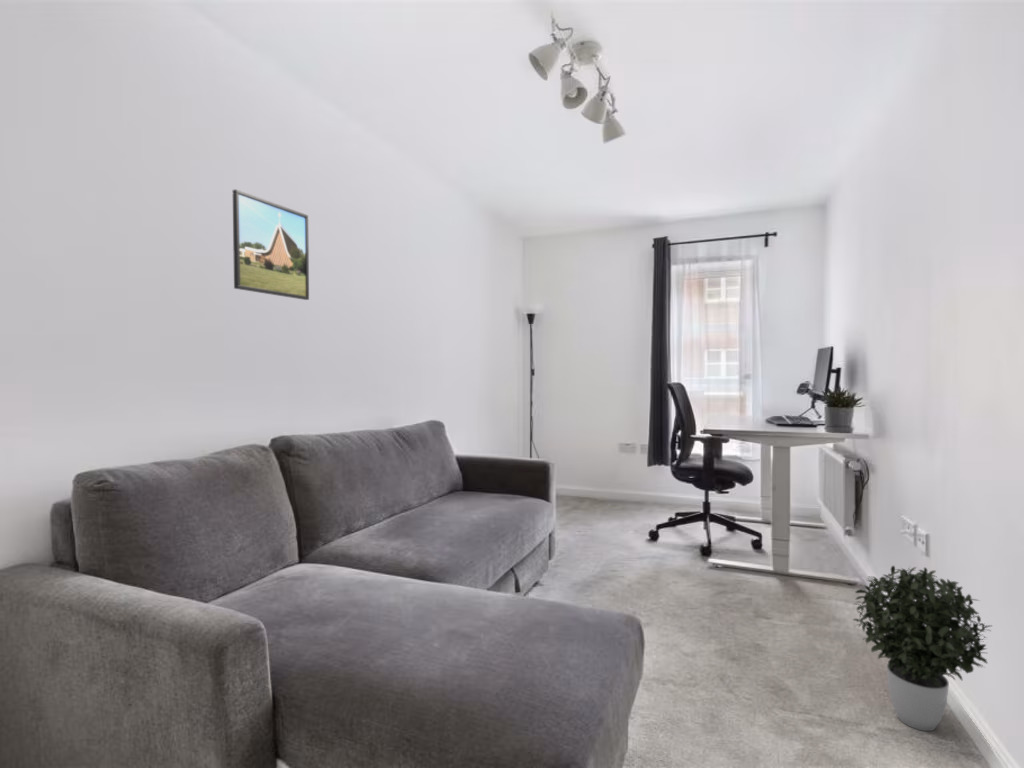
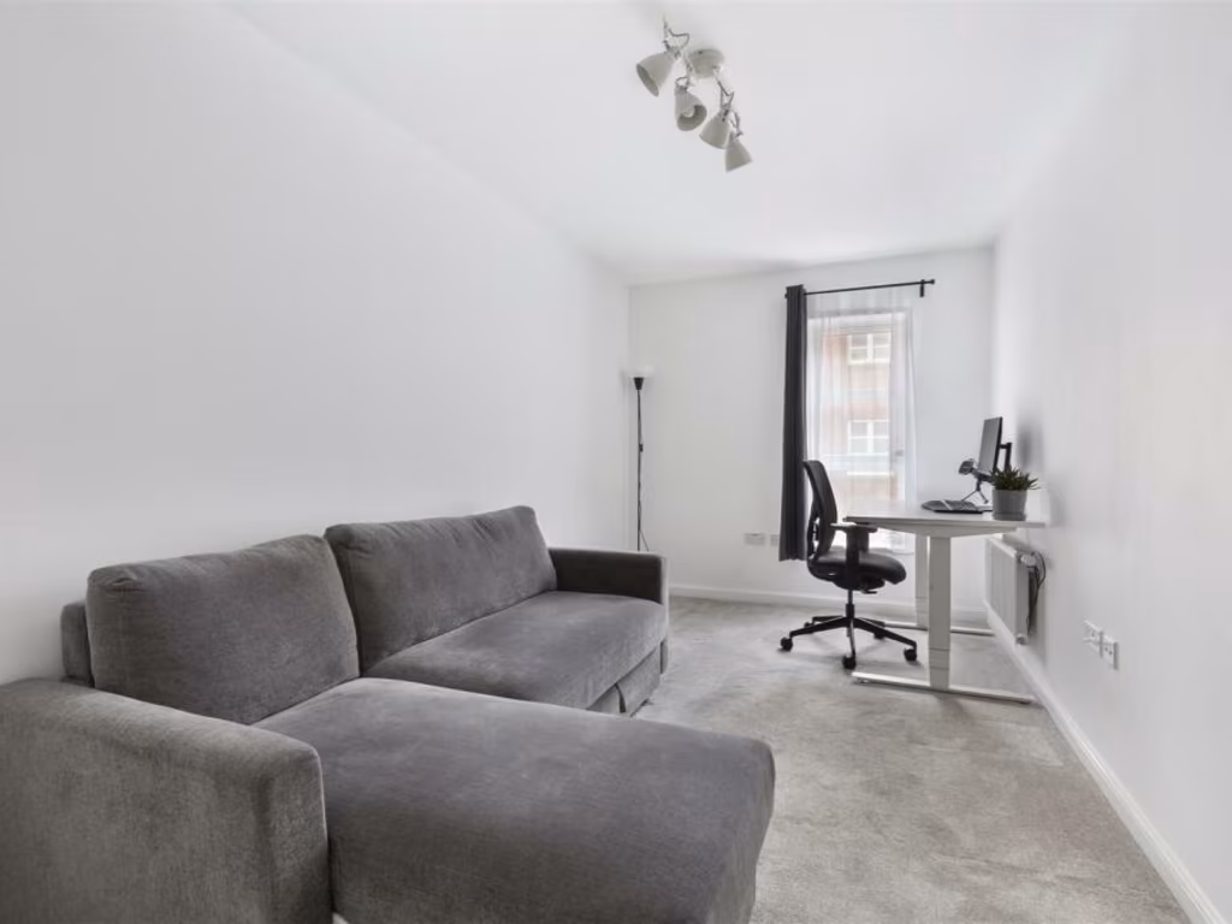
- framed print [232,188,310,301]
- potted plant [852,565,992,732]
